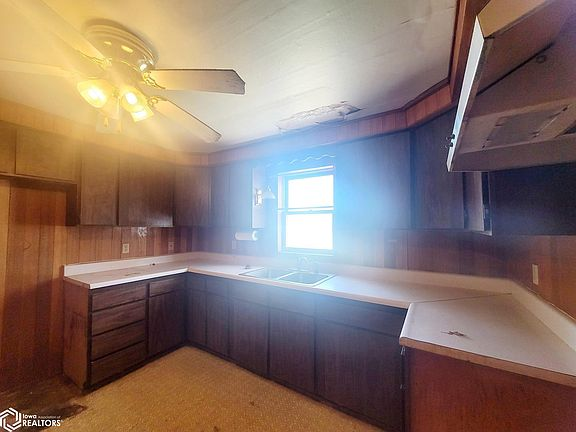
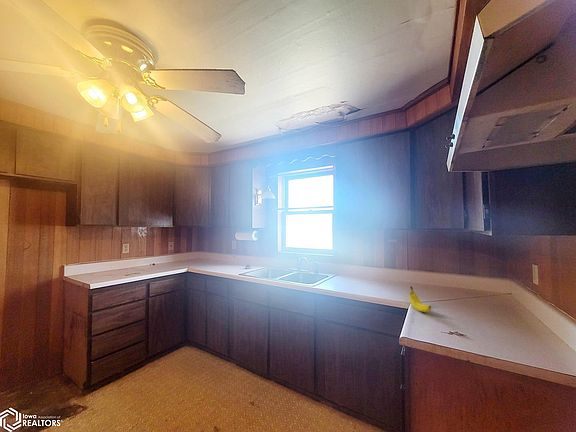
+ fruit [408,285,432,313]
